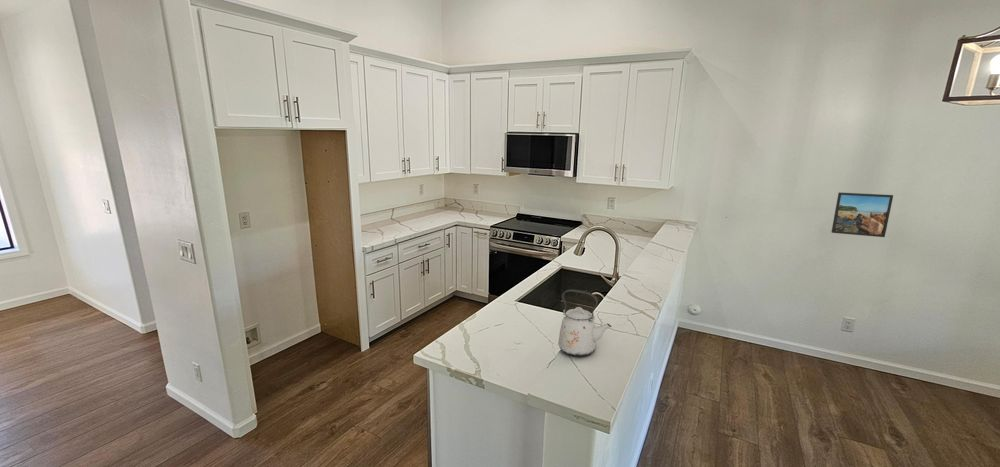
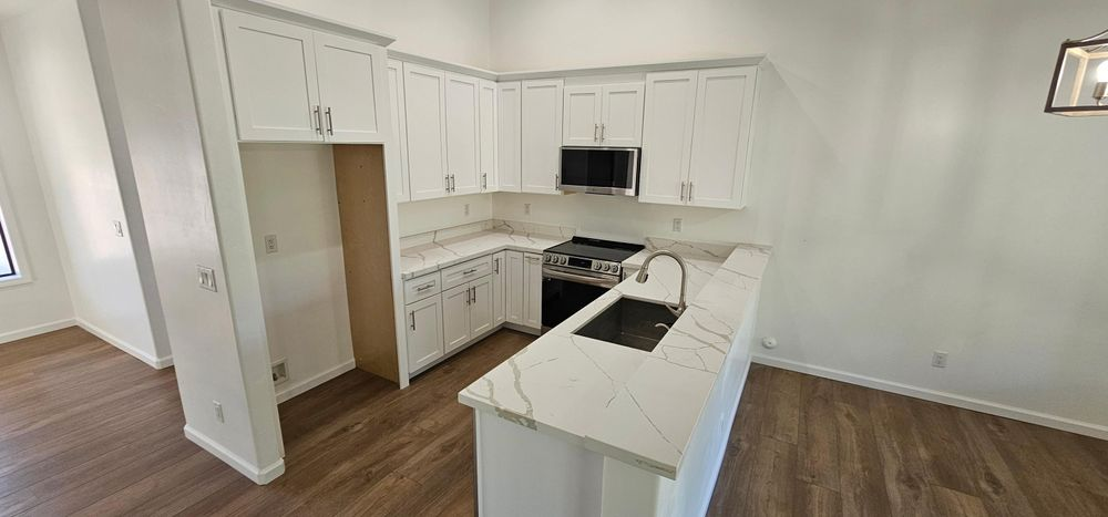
- kettle [557,288,612,357]
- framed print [830,191,894,238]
